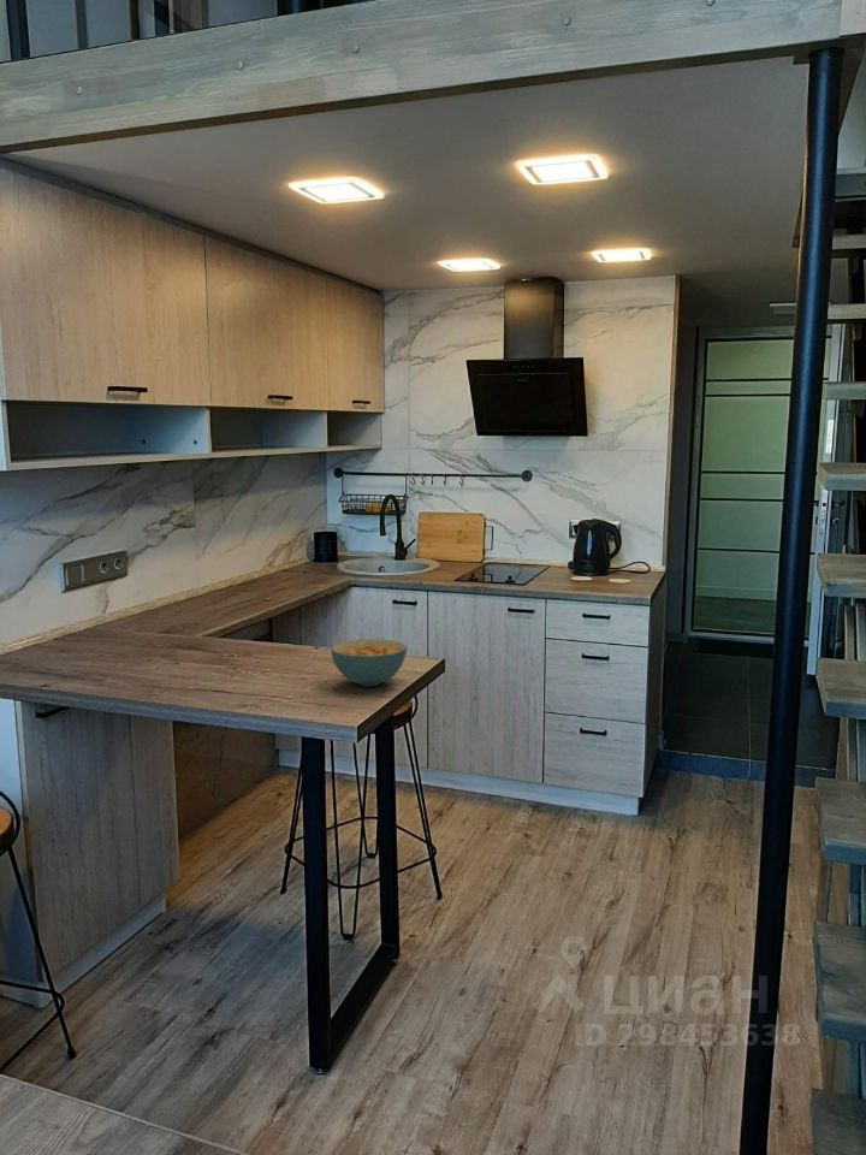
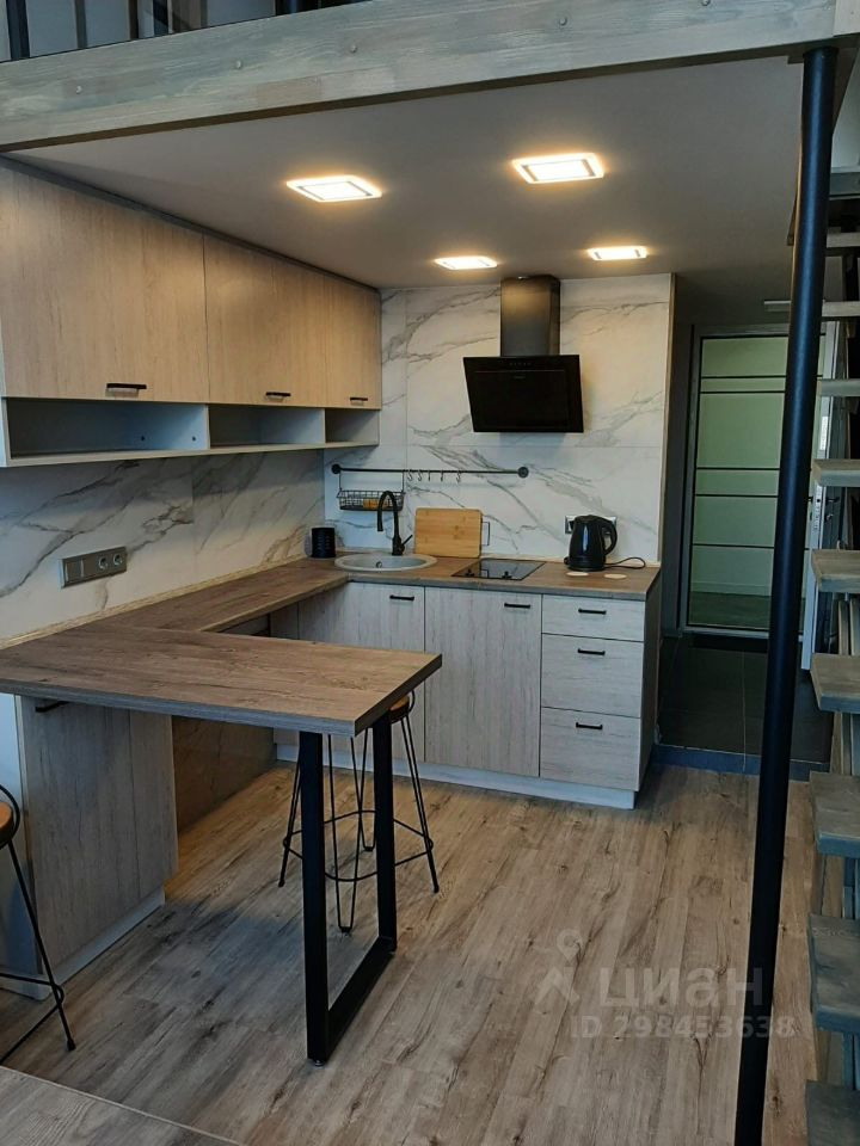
- cereal bowl [330,638,408,687]
